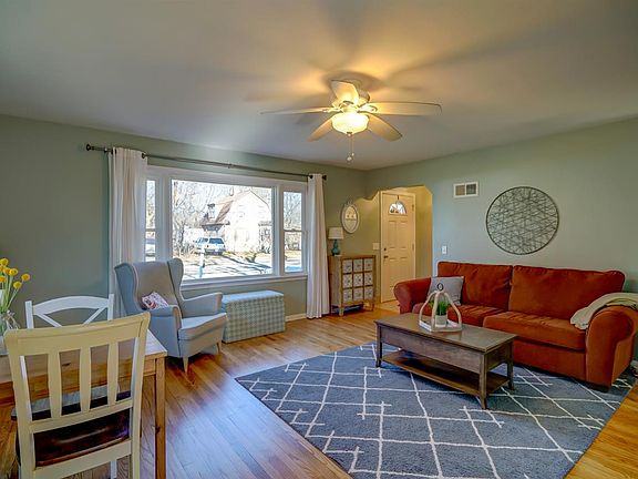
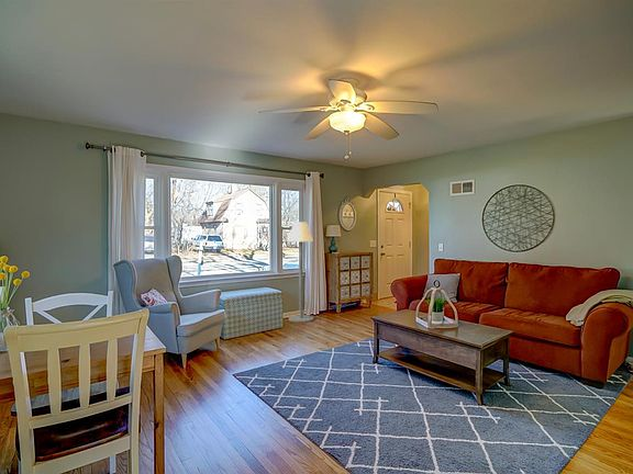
+ floor lamp [287,221,315,324]
